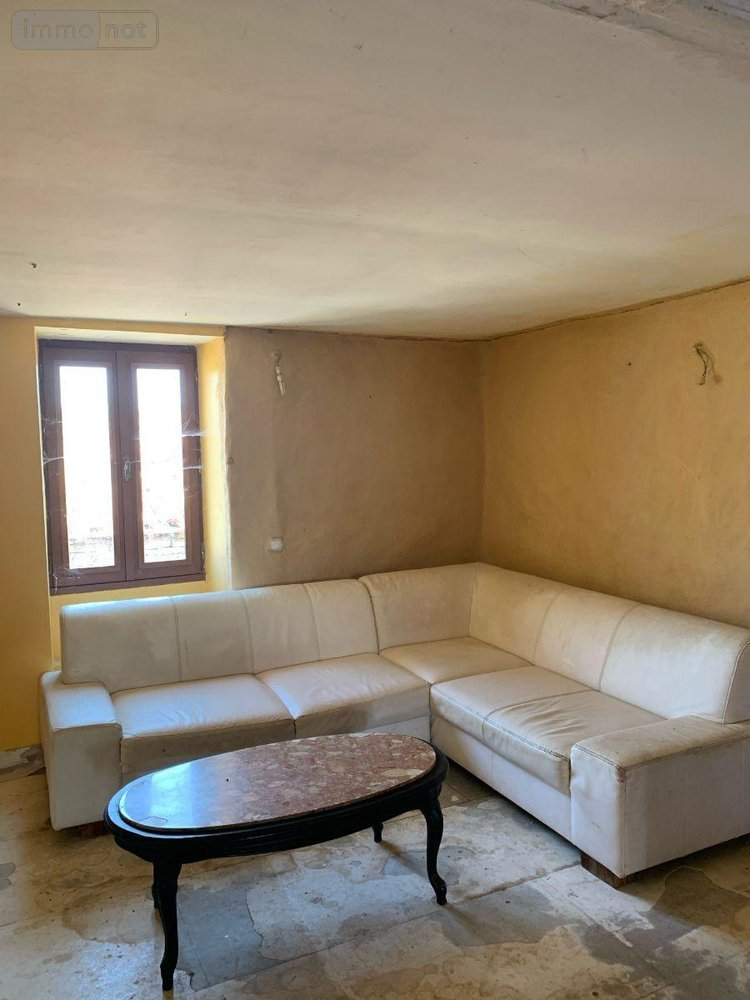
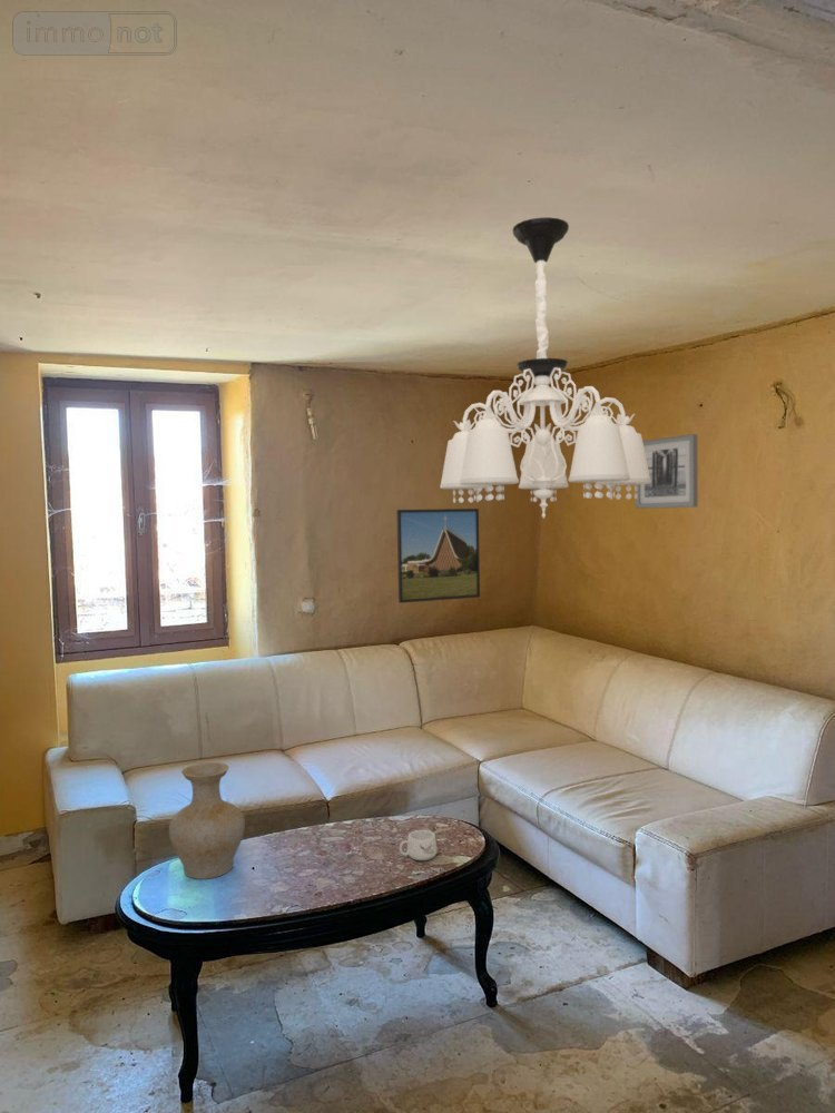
+ mug [399,829,439,861]
+ chandelier [439,216,651,520]
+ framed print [395,508,481,604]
+ vase [168,761,246,880]
+ wall art [635,433,699,510]
